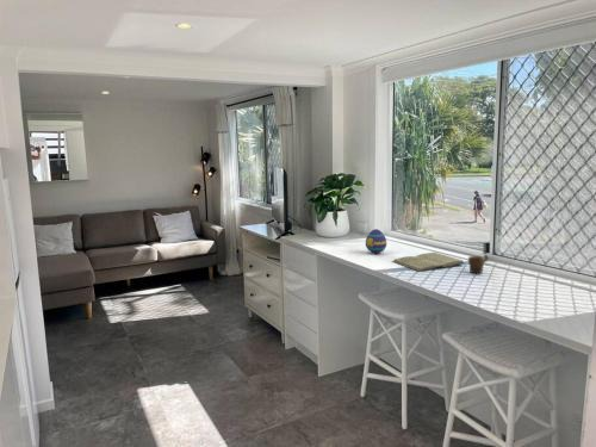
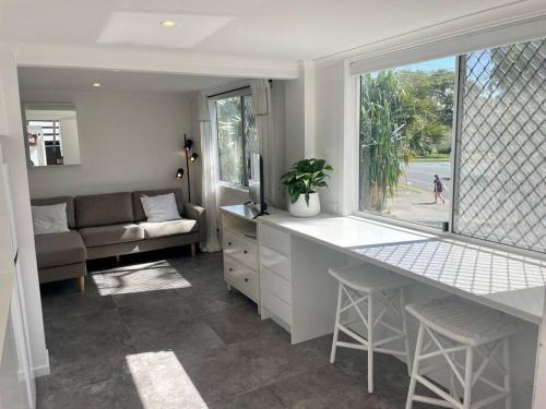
- book [391,252,465,273]
- decorative egg [365,228,387,254]
- mug [467,254,489,275]
